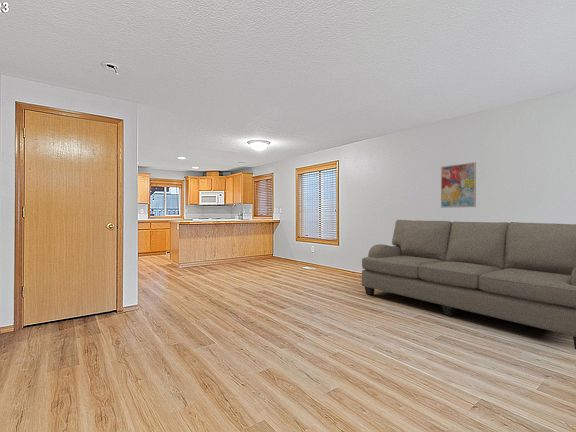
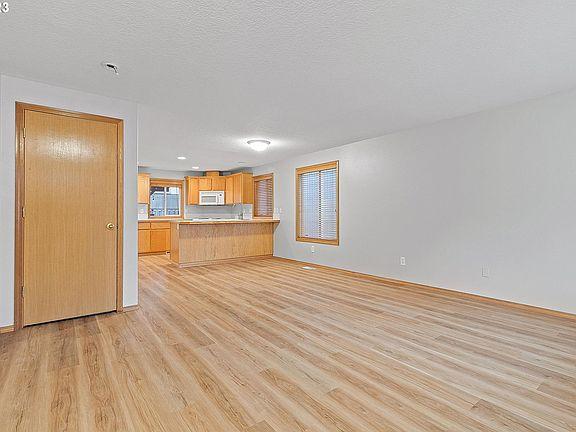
- sofa [361,219,576,350]
- wall art [440,161,477,209]
